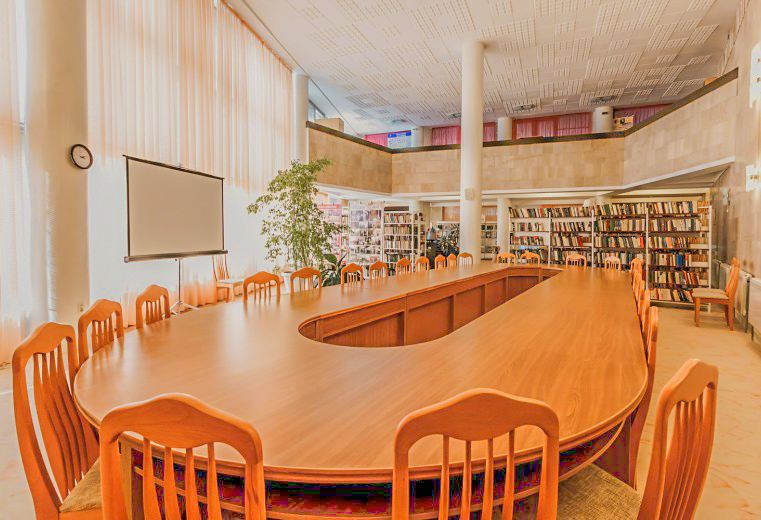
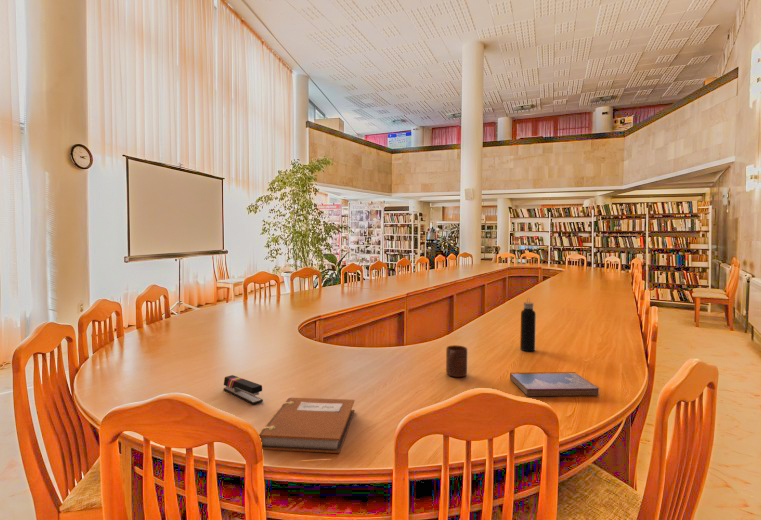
+ water bottle [519,297,537,352]
+ stapler [222,374,264,405]
+ notebook [258,397,355,454]
+ cup [445,344,468,378]
+ hardcover book [509,371,600,397]
